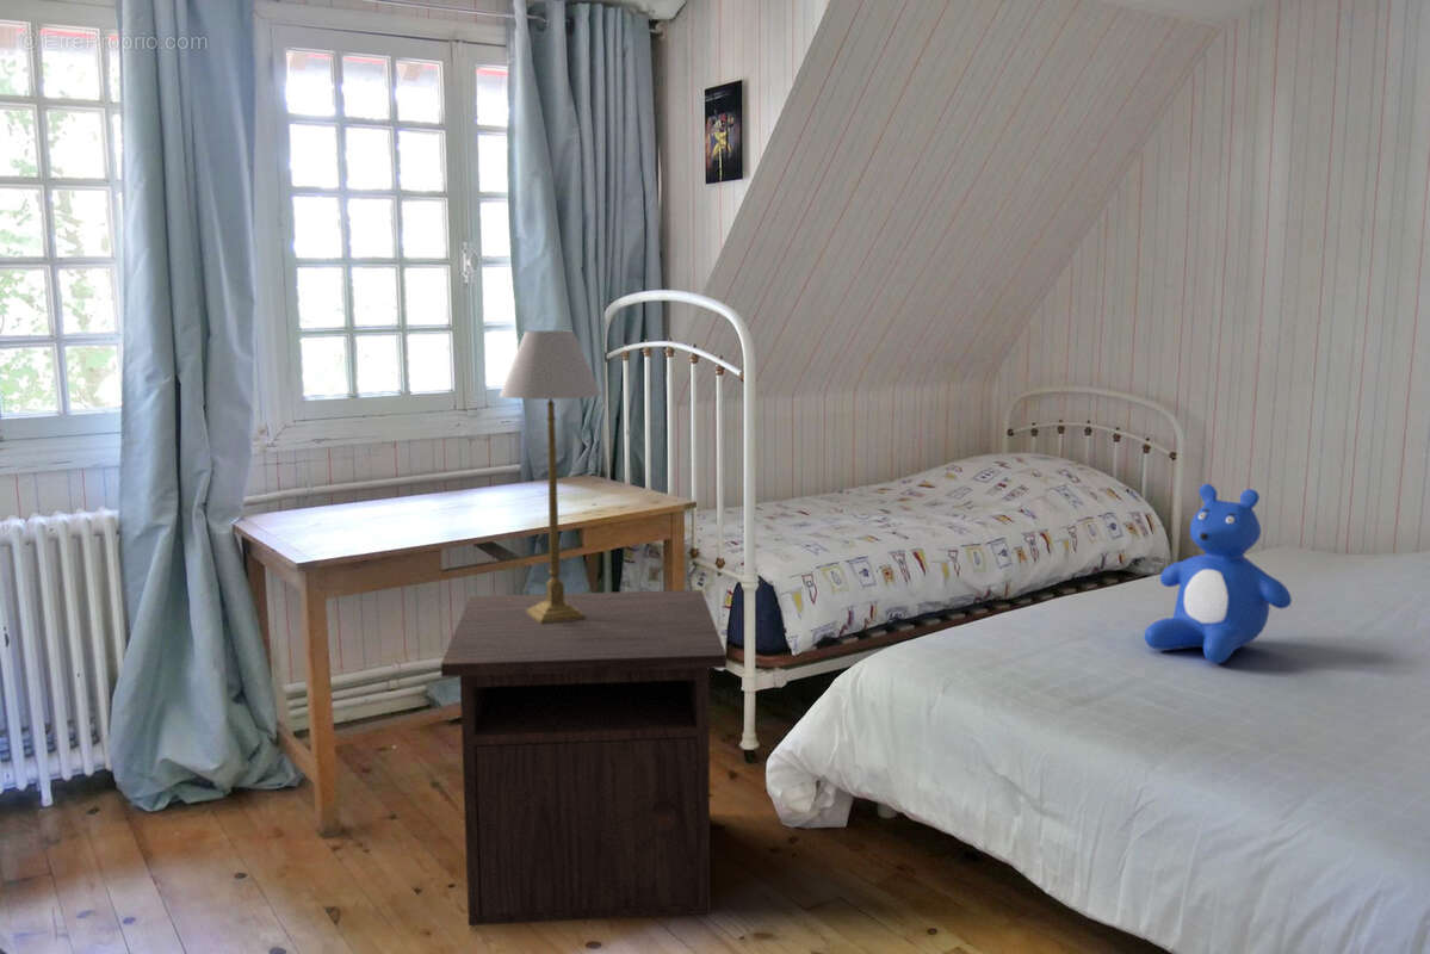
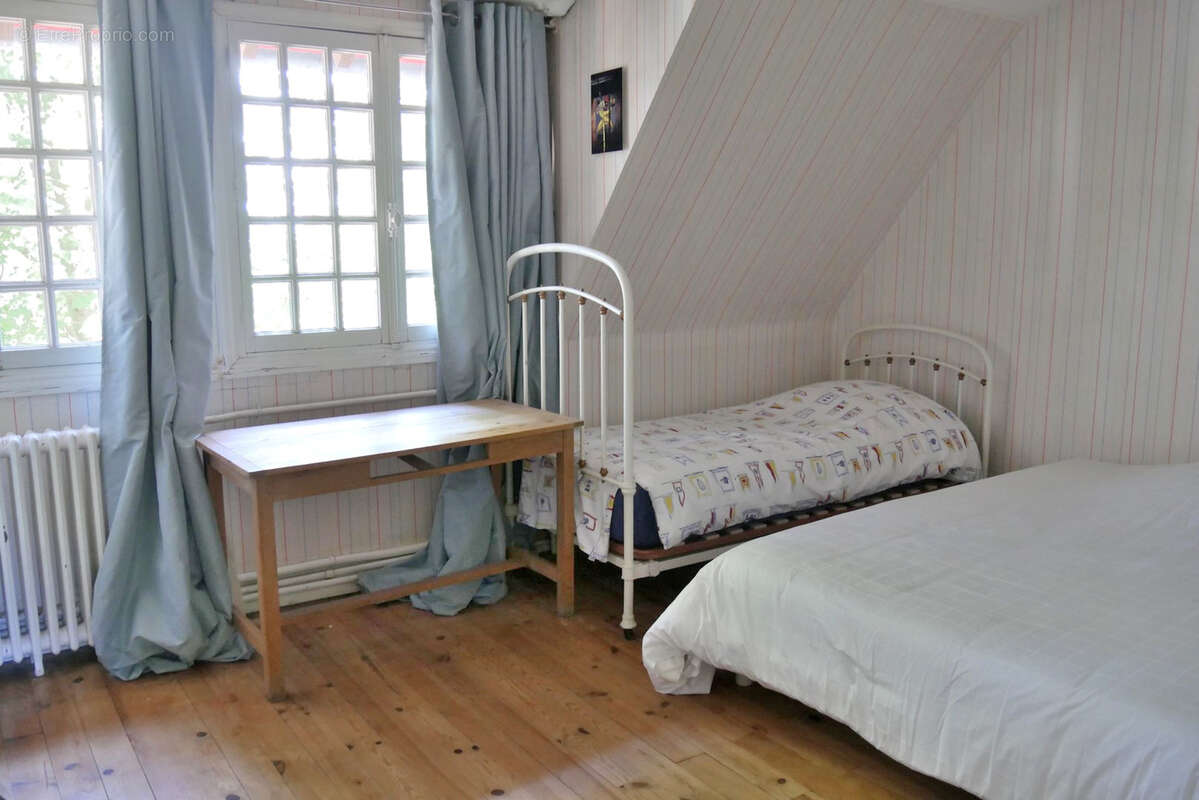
- teddy bear [1144,483,1293,664]
- table lamp [499,330,602,624]
- nightstand [440,589,728,927]
